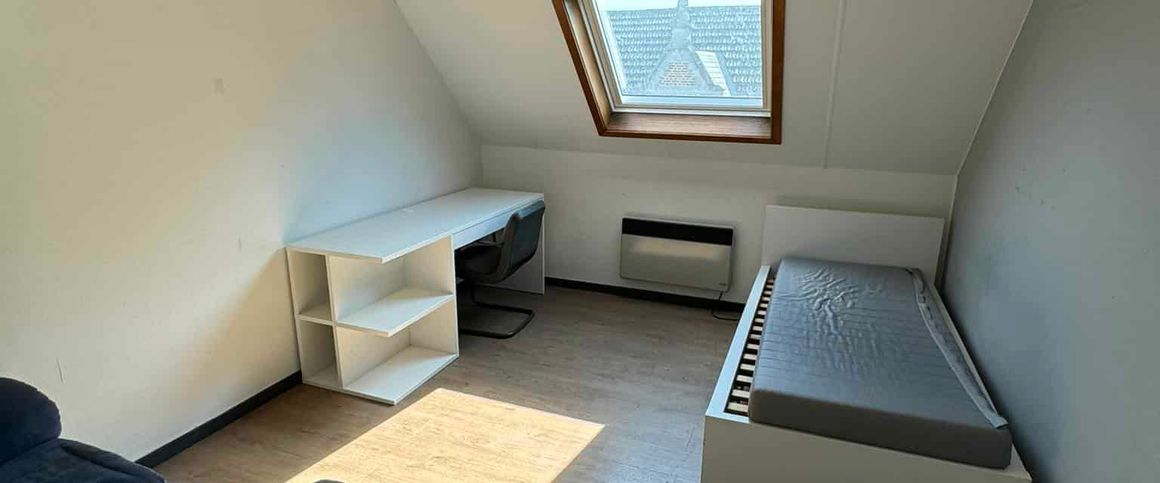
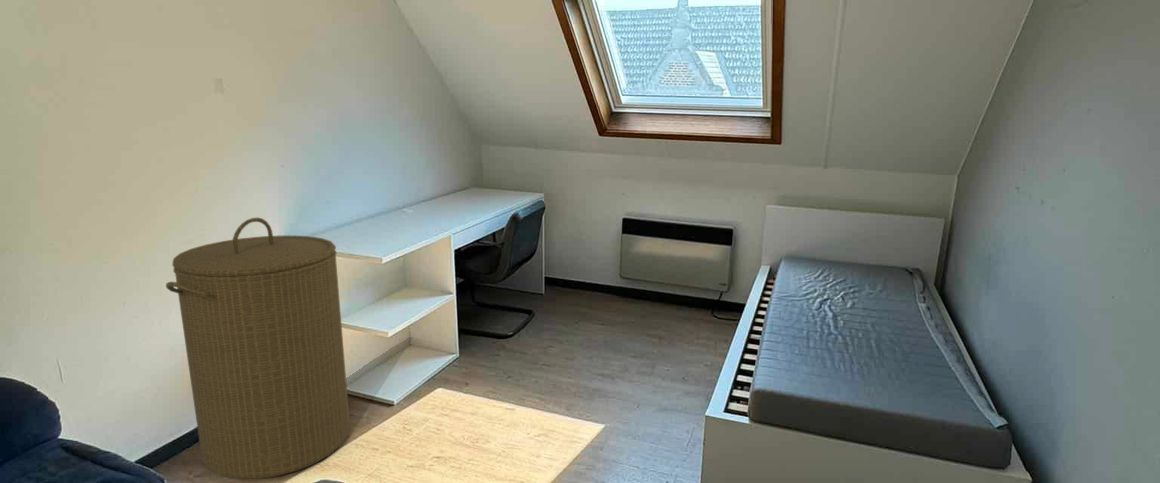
+ laundry hamper [165,217,351,480]
